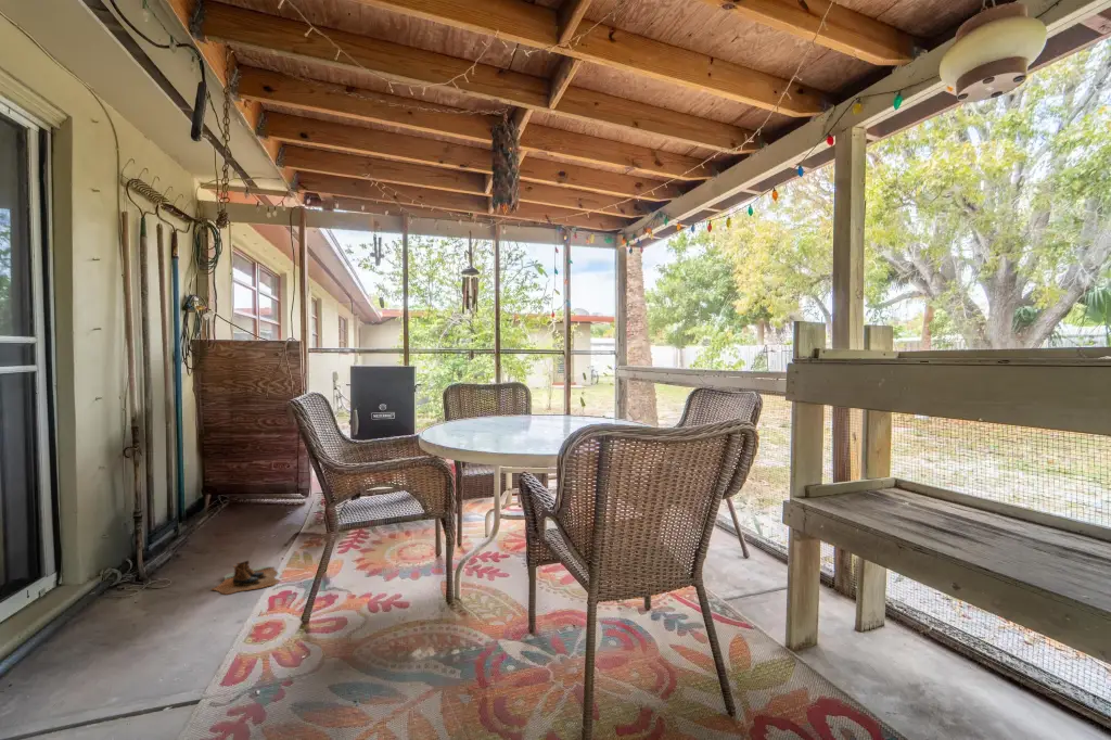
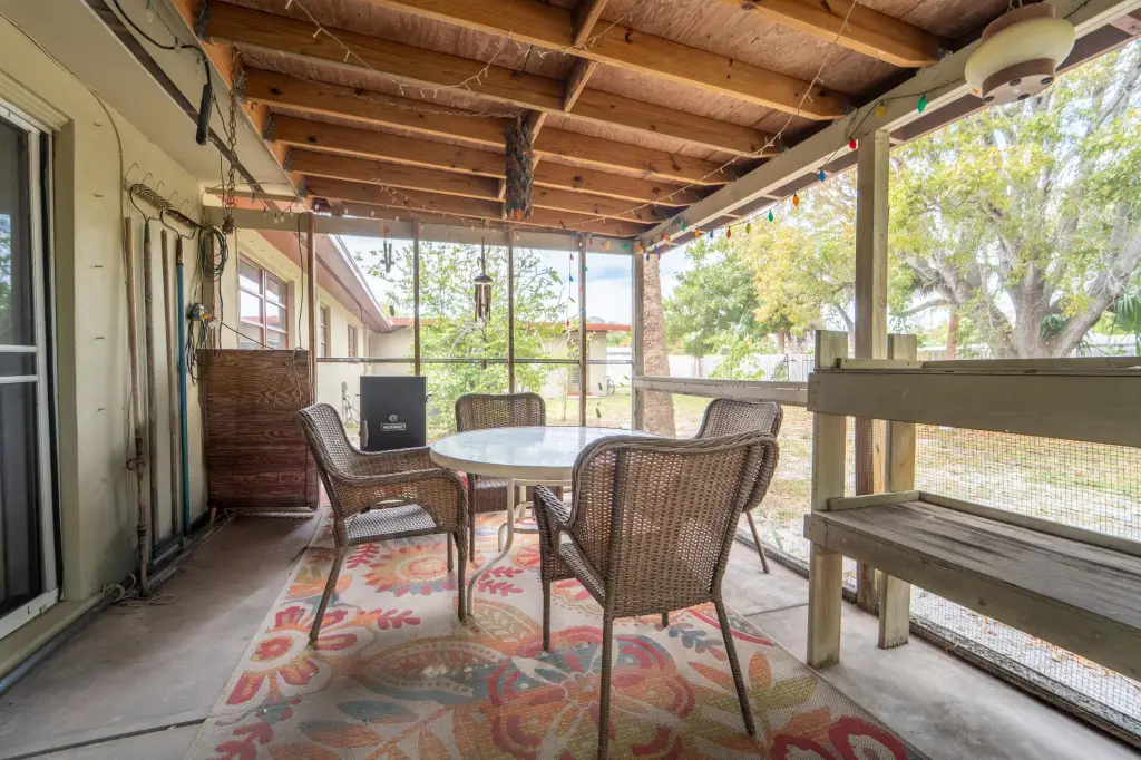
- boots [210,560,281,596]
